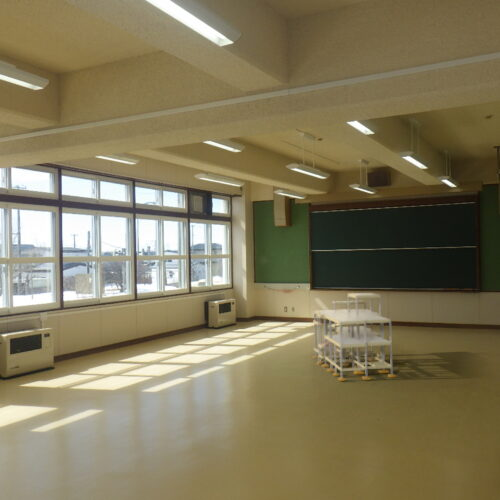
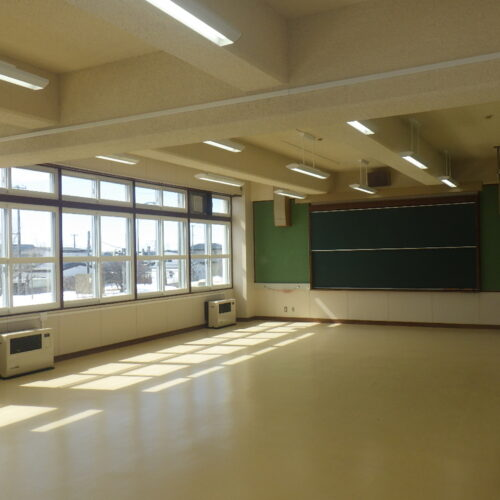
- school desk [312,292,396,382]
